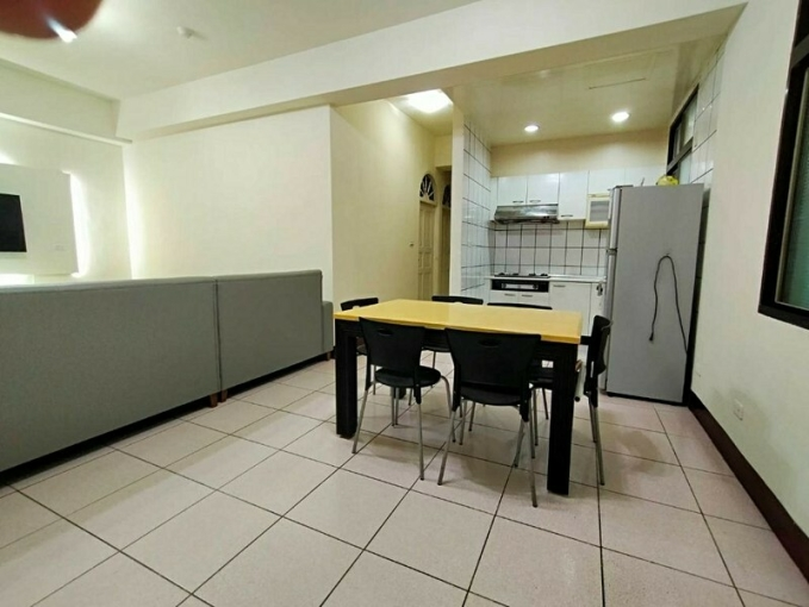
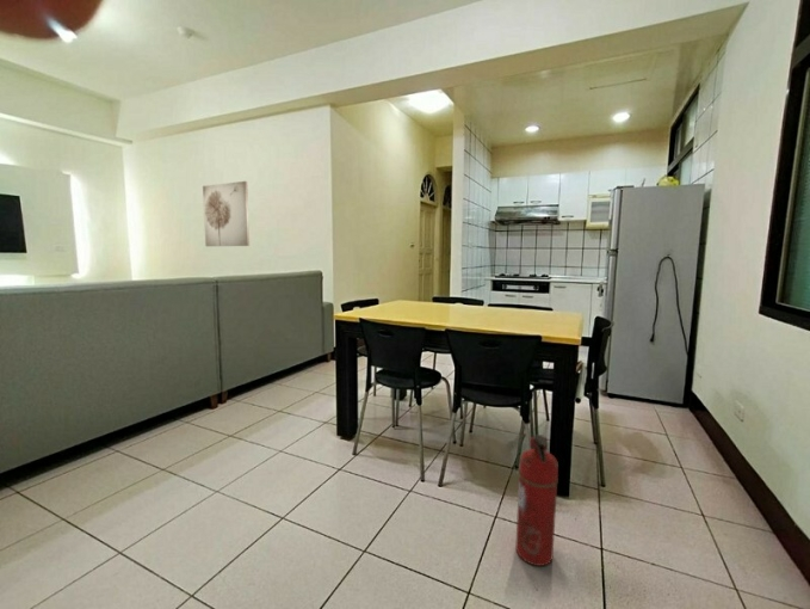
+ wall art [202,180,251,247]
+ fire extinguisher [514,433,559,567]
